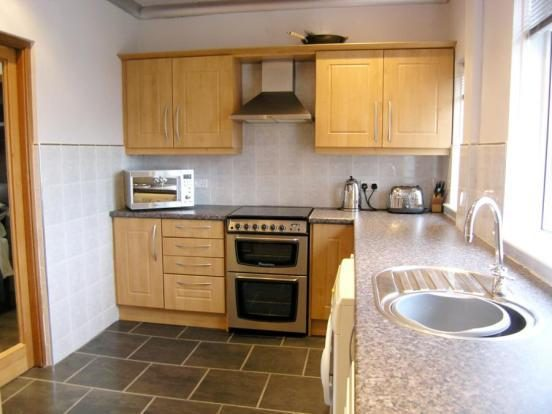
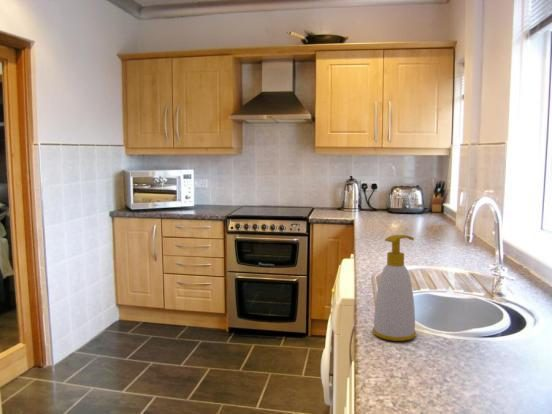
+ soap bottle [372,234,417,342]
